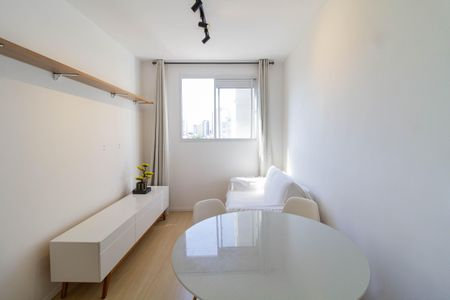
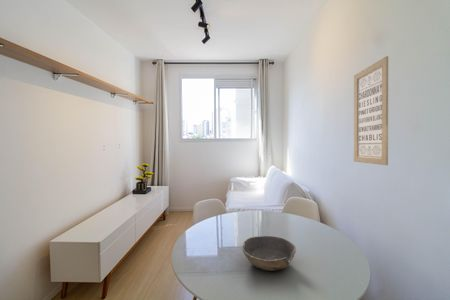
+ wall art [353,55,389,166]
+ bowl [241,235,297,272]
